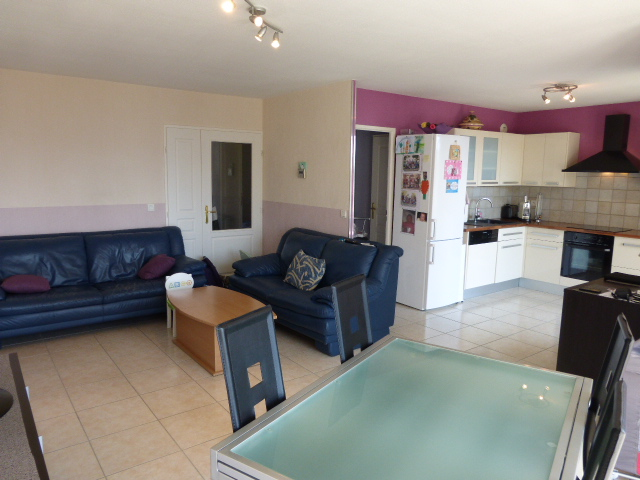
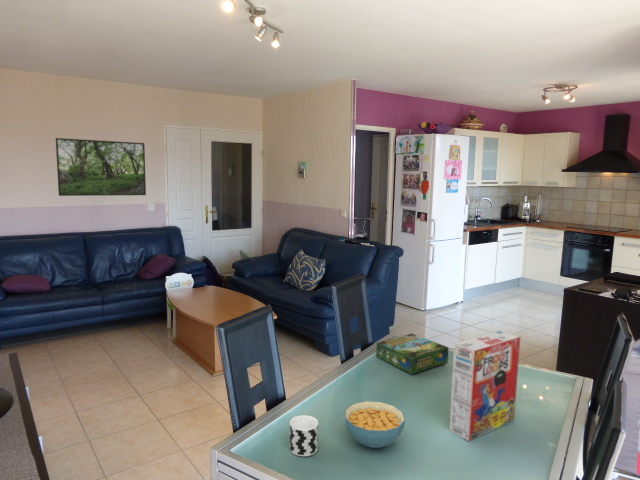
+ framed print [55,137,147,197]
+ board game [375,333,450,375]
+ cereal box [448,330,521,442]
+ cereal bowl [344,400,406,449]
+ cup [289,414,319,457]
